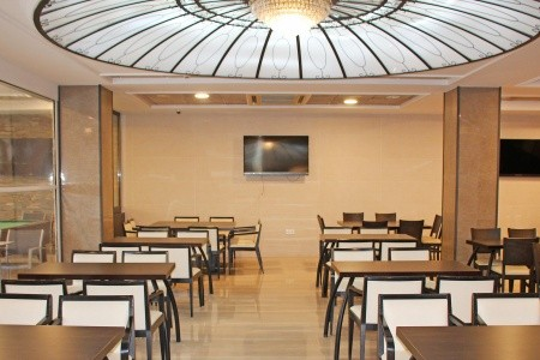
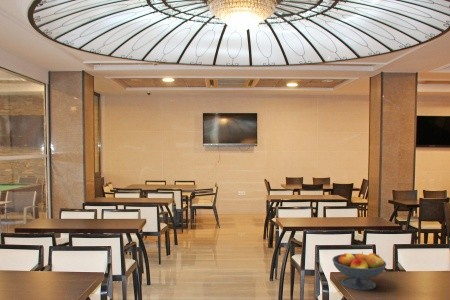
+ fruit bowl [331,251,387,291]
